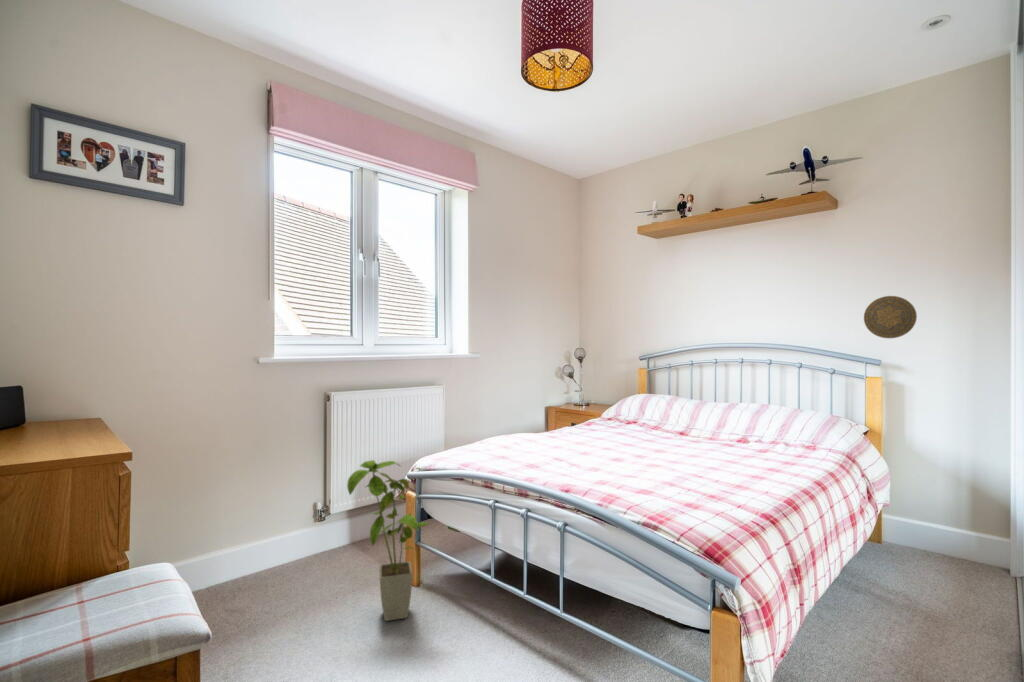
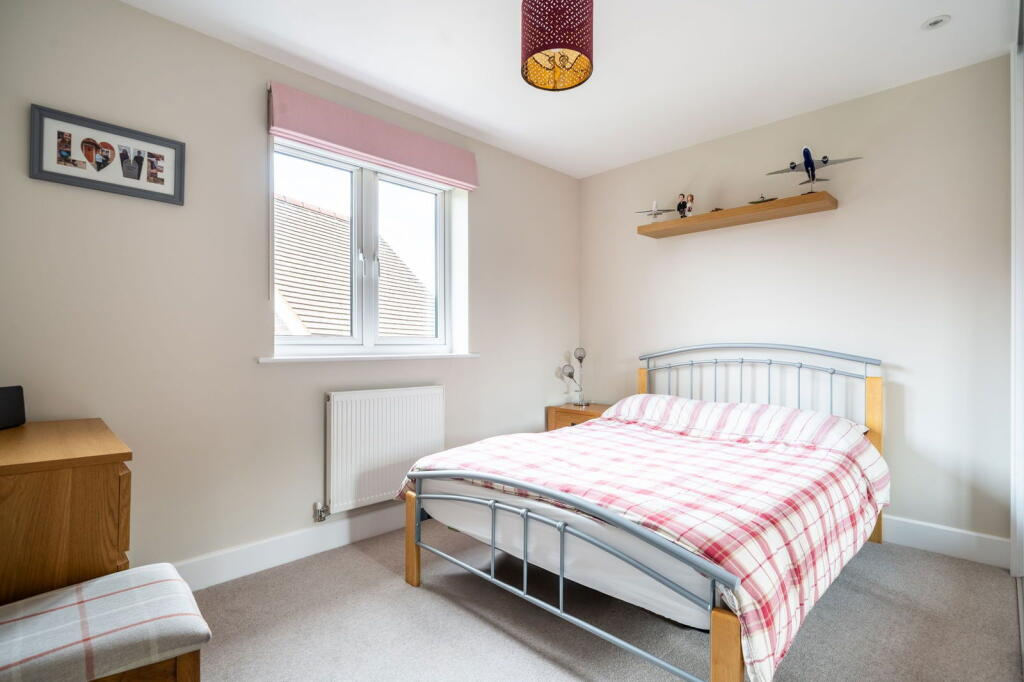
- house plant [346,459,431,622]
- decorative plate [863,295,918,339]
